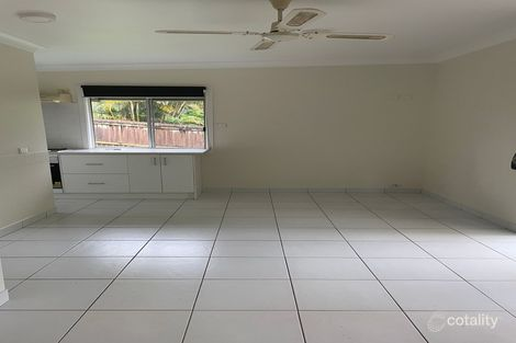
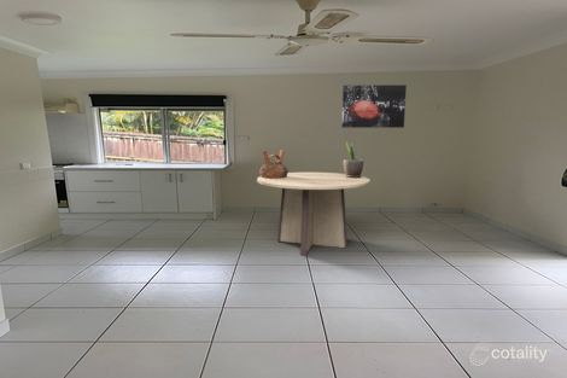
+ vessel [258,149,290,179]
+ dining table [256,171,372,257]
+ wall art [340,83,408,129]
+ potted plant [343,141,364,178]
